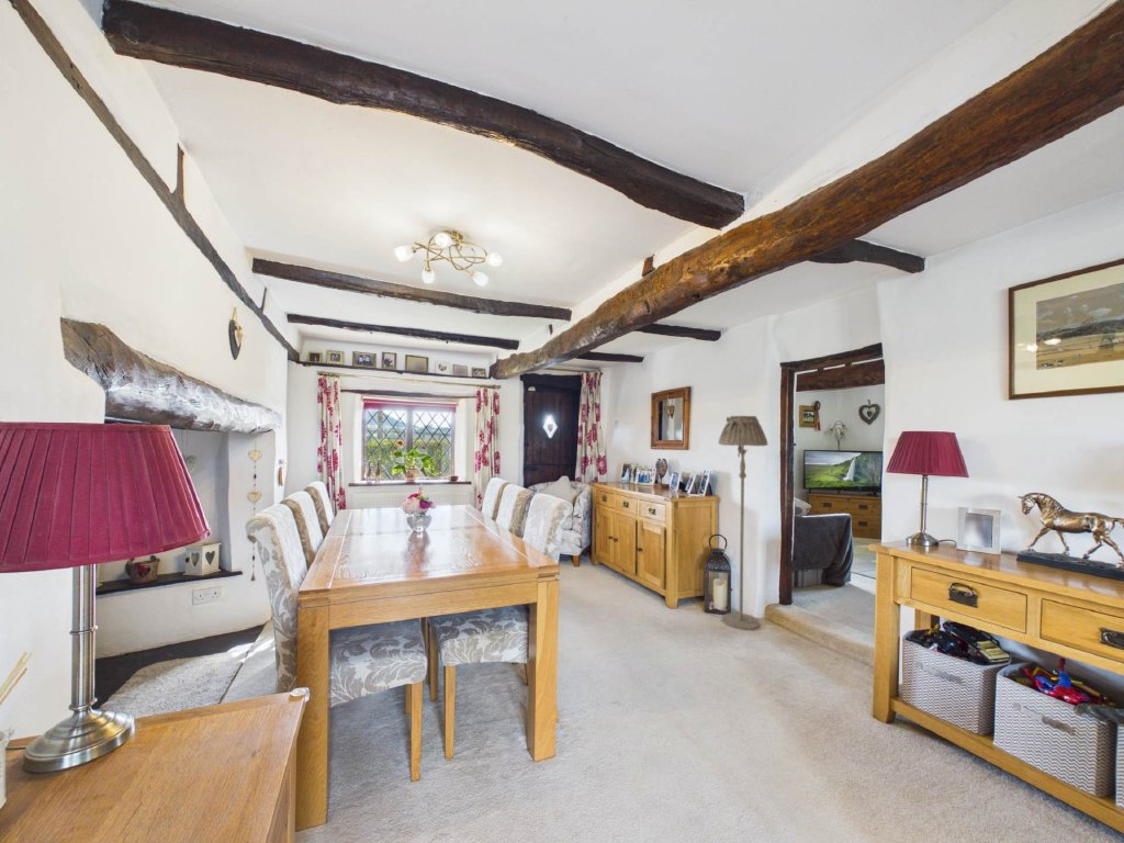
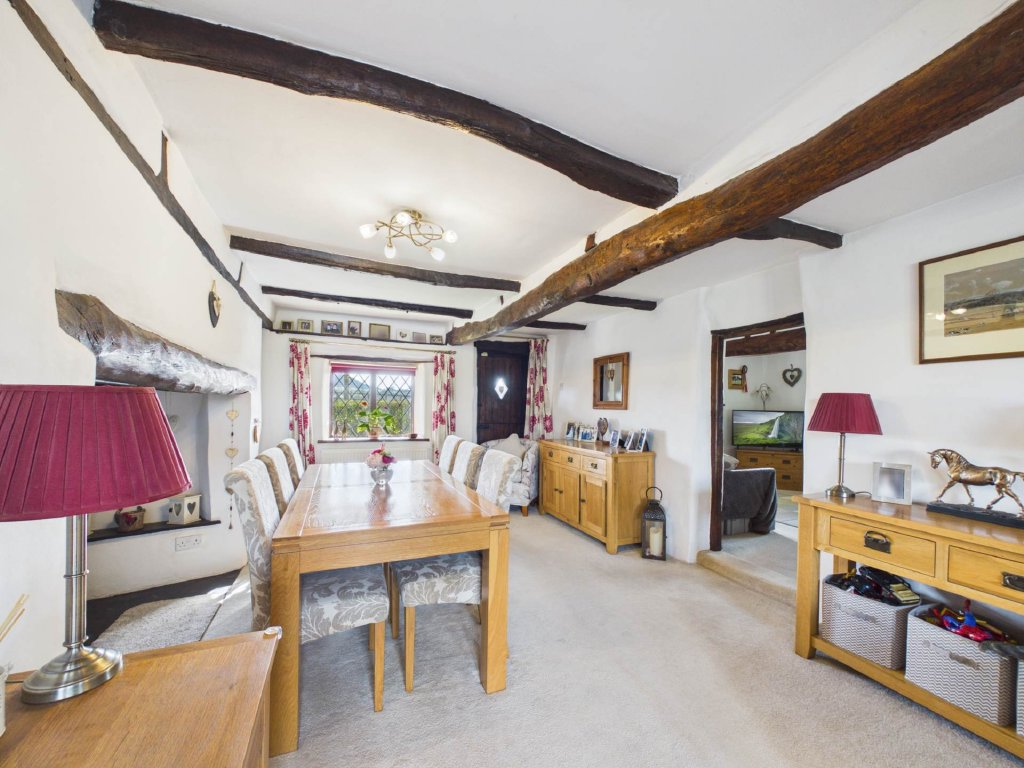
- floor lamp [718,415,768,631]
